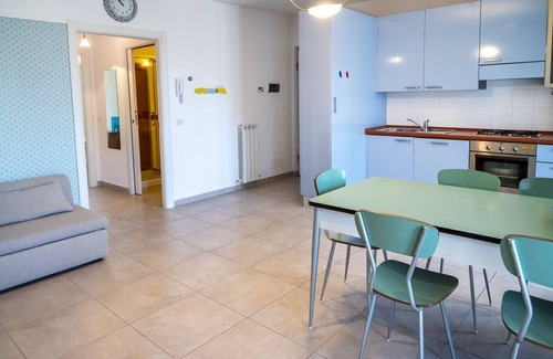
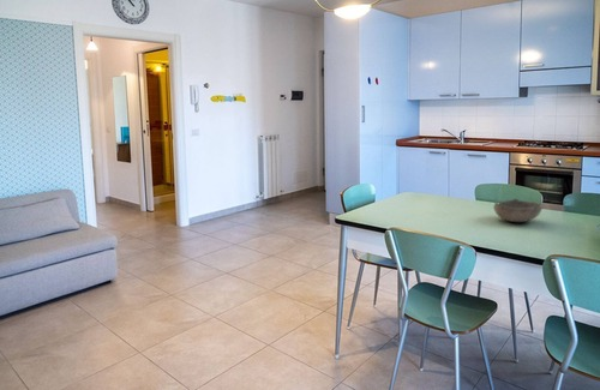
+ bowl [492,198,544,223]
